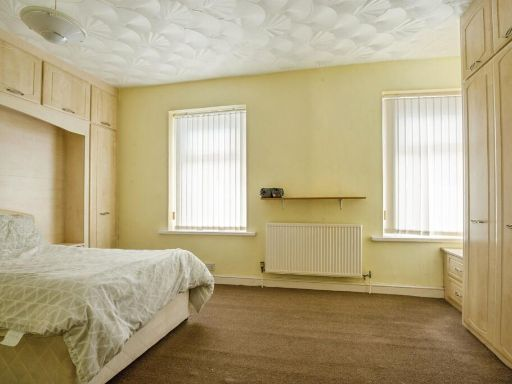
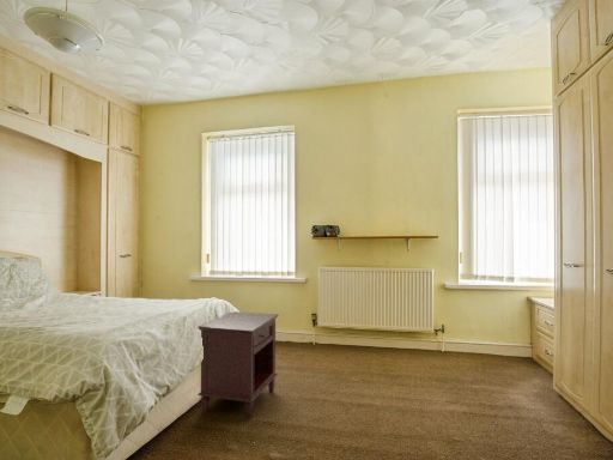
+ nightstand [196,310,279,419]
